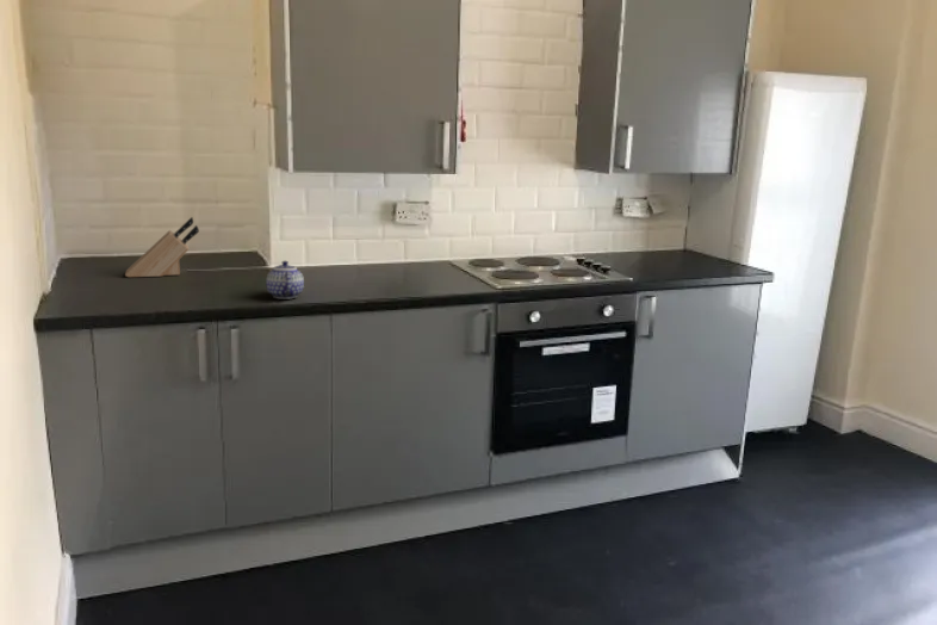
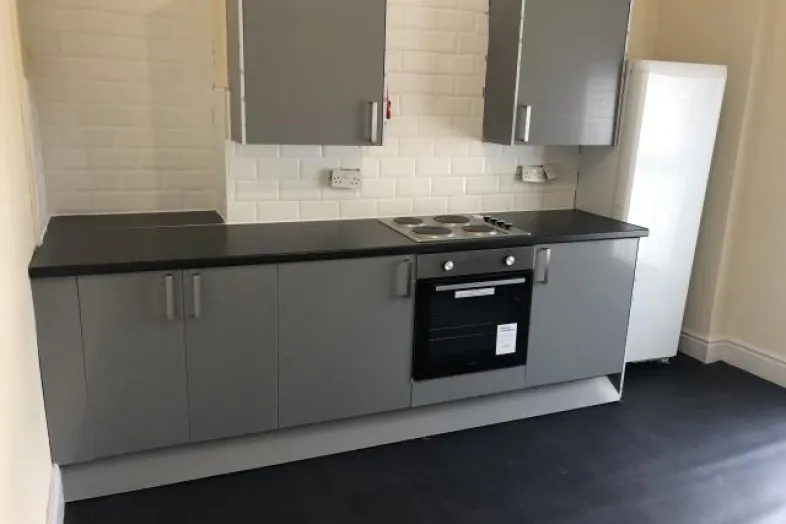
- knife block [124,216,200,278]
- teapot [265,260,305,301]
